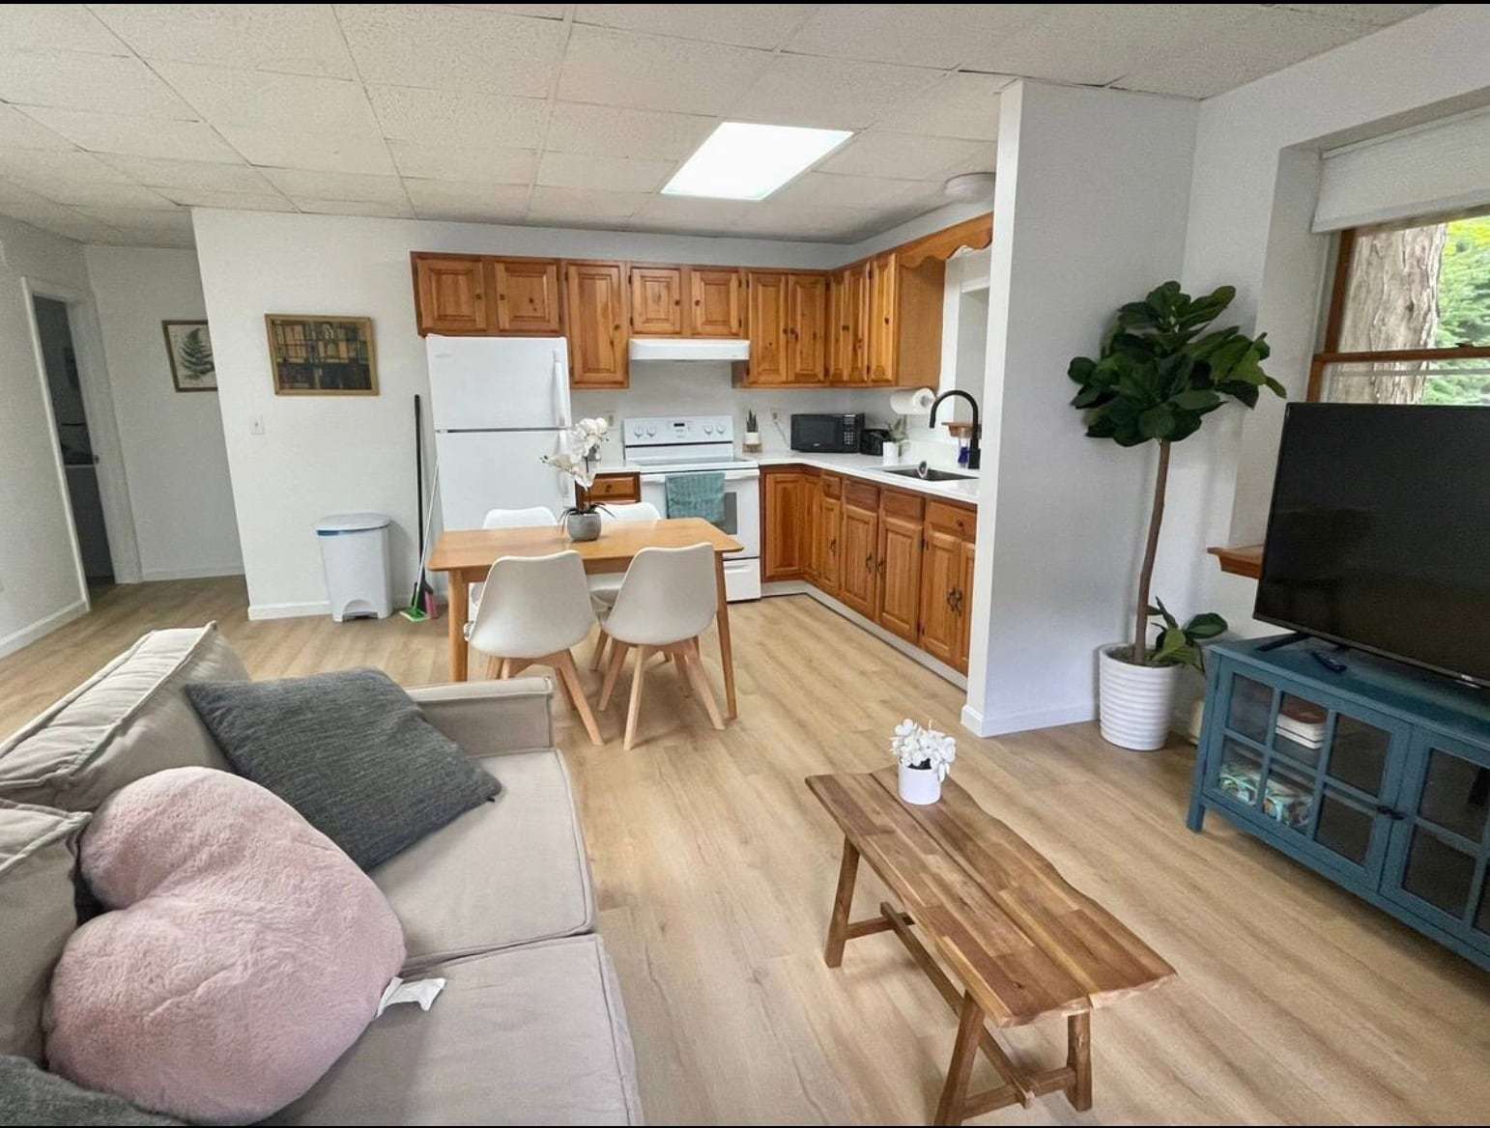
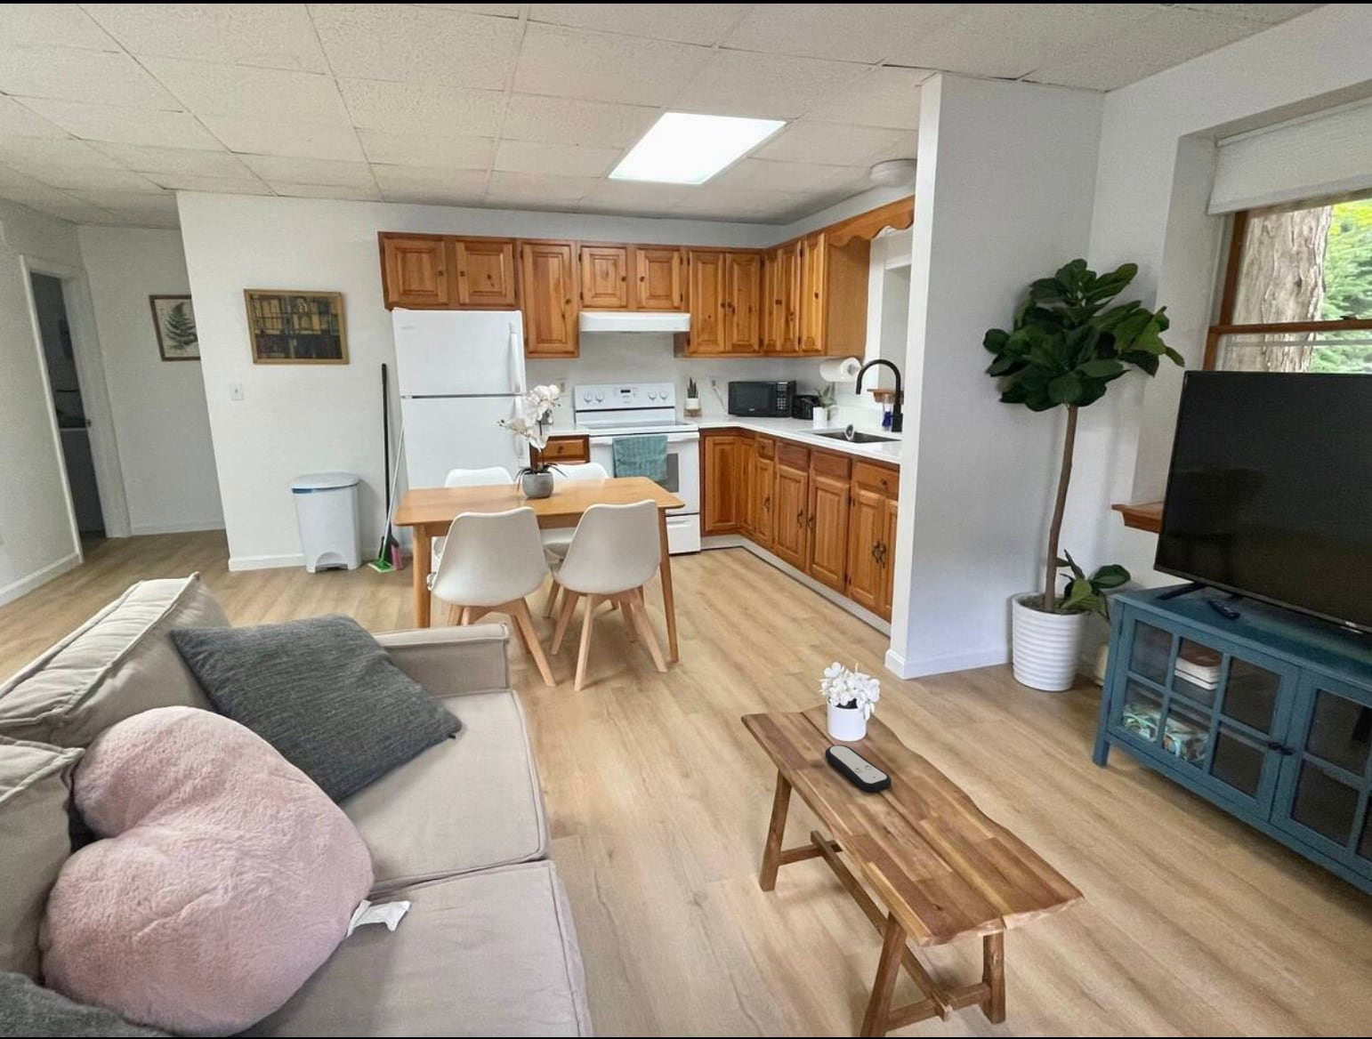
+ remote control [824,743,893,793]
